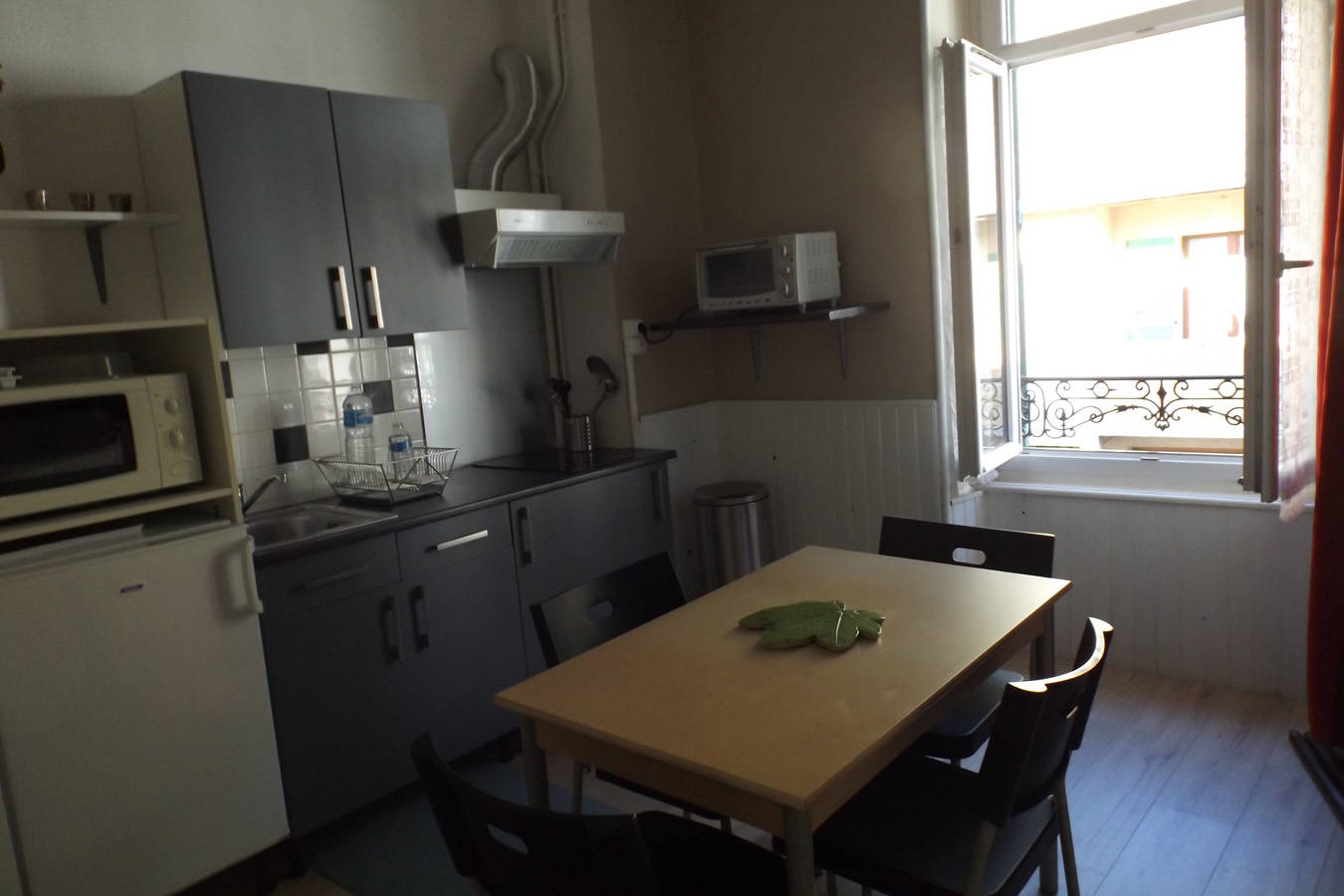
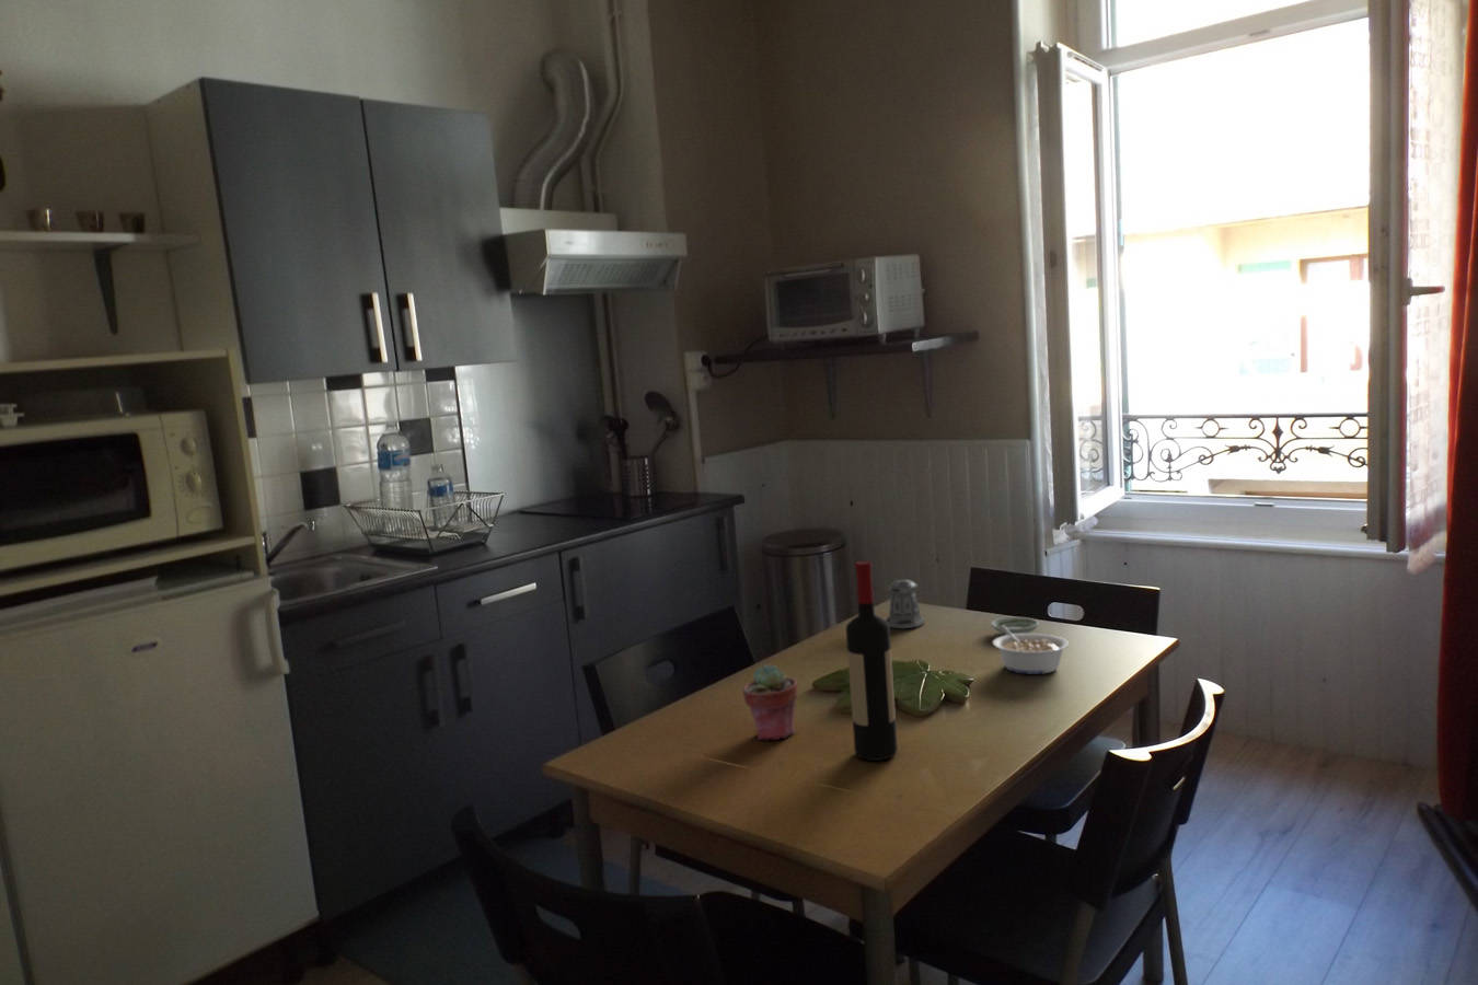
+ pepper shaker [884,578,926,629]
+ legume [992,626,1070,675]
+ potted succulent [742,663,799,742]
+ wine bottle [846,561,898,762]
+ saucer [990,616,1040,635]
